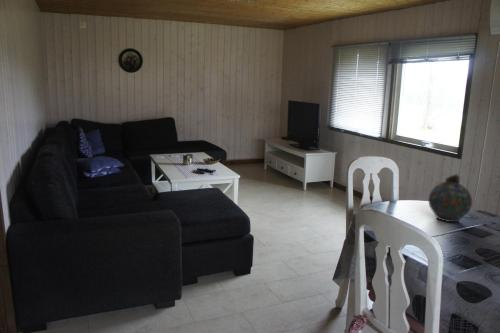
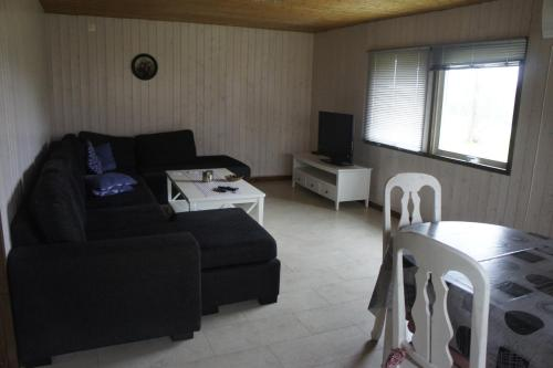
- snuff bottle [427,173,473,223]
